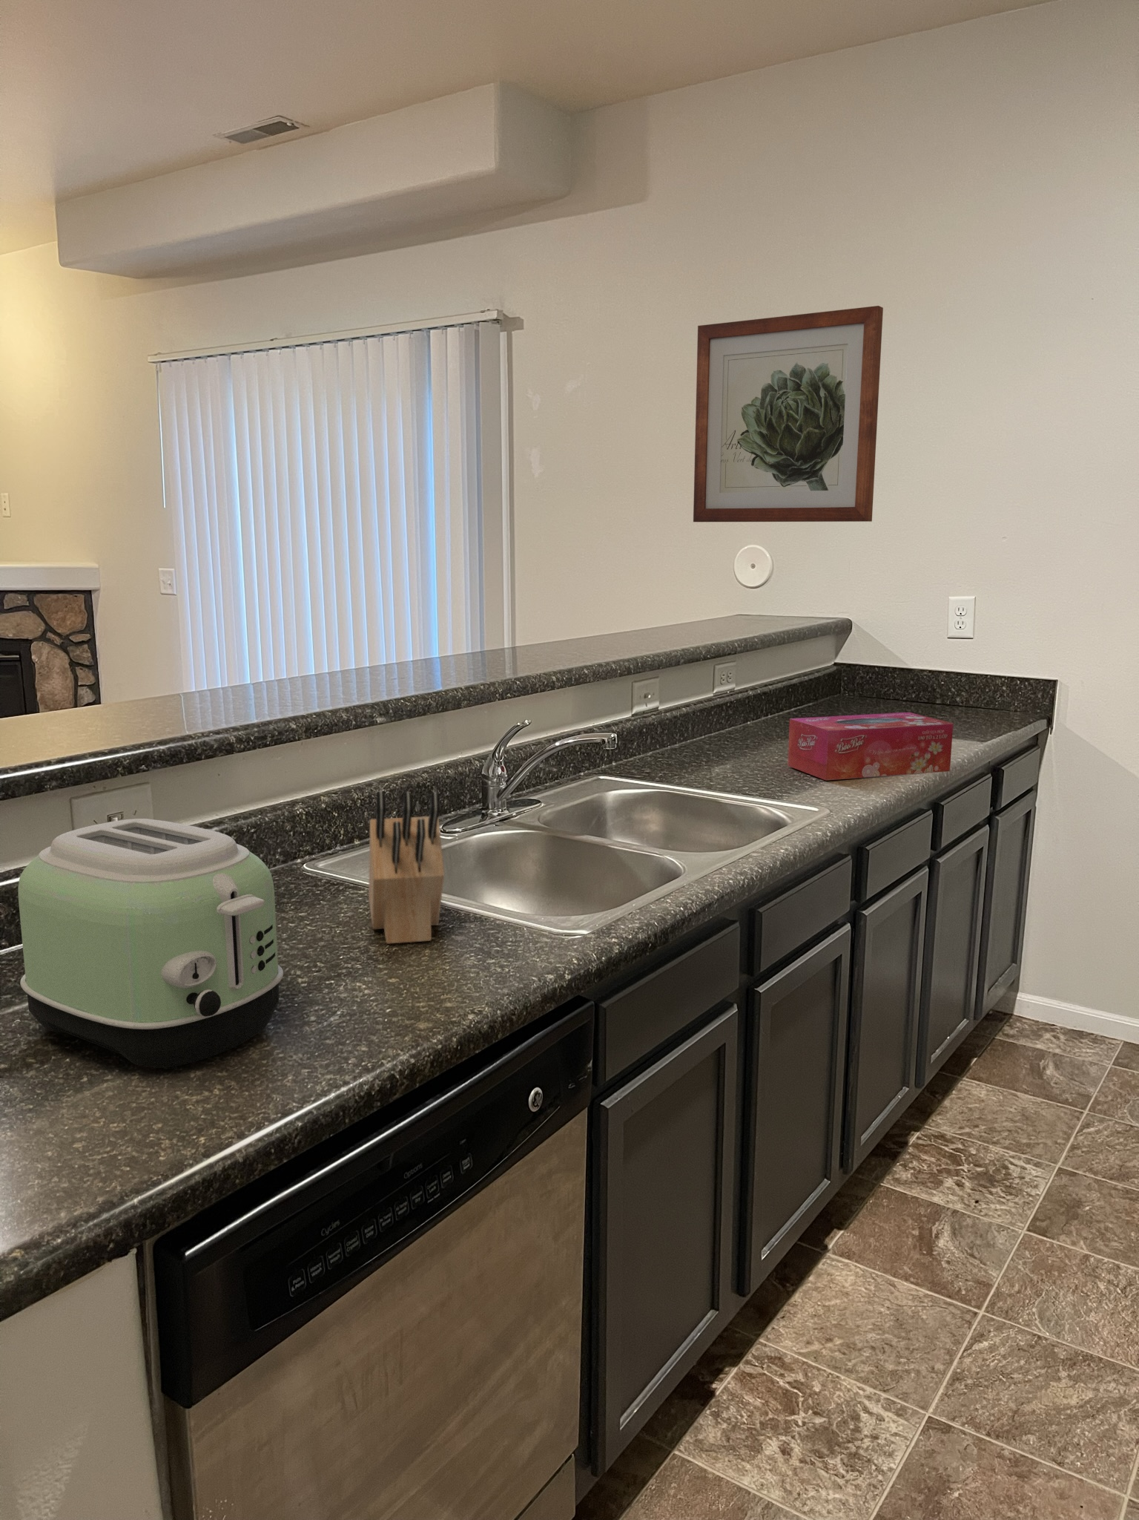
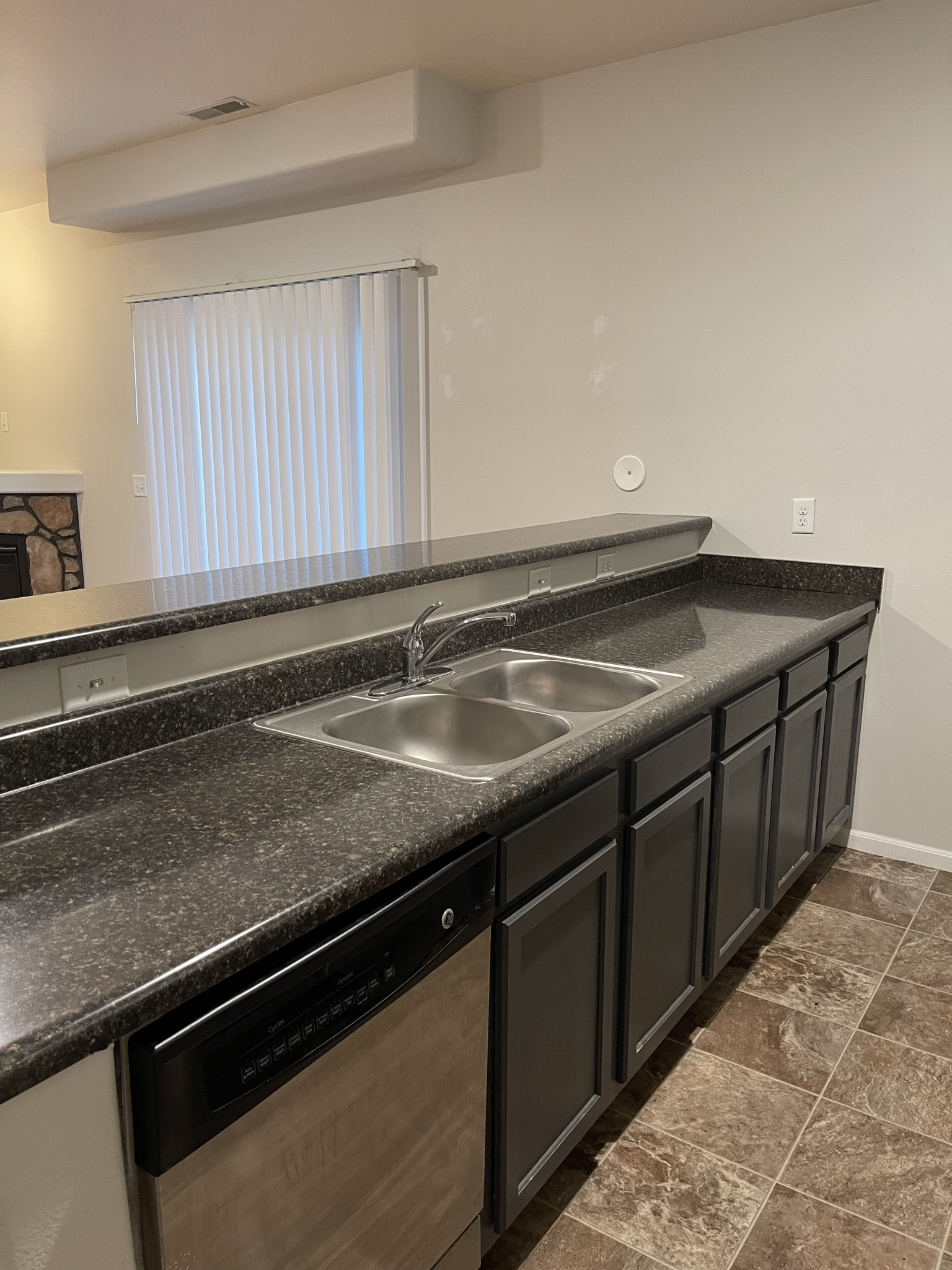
- tissue box [787,712,954,780]
- knife block [367,790,445,944]
- wall art [693,305,884,523]
- toaster [18,817,284,1070]
